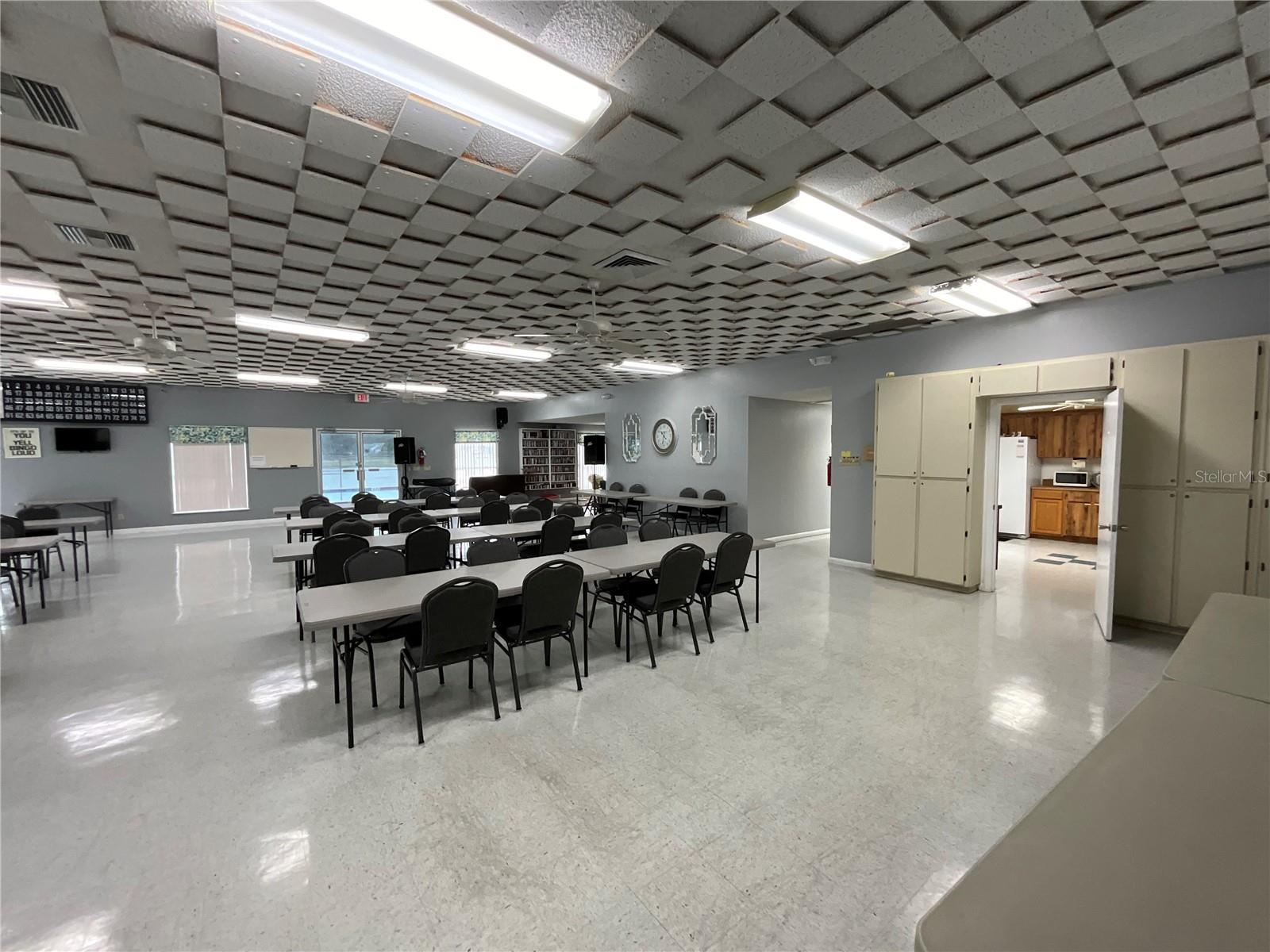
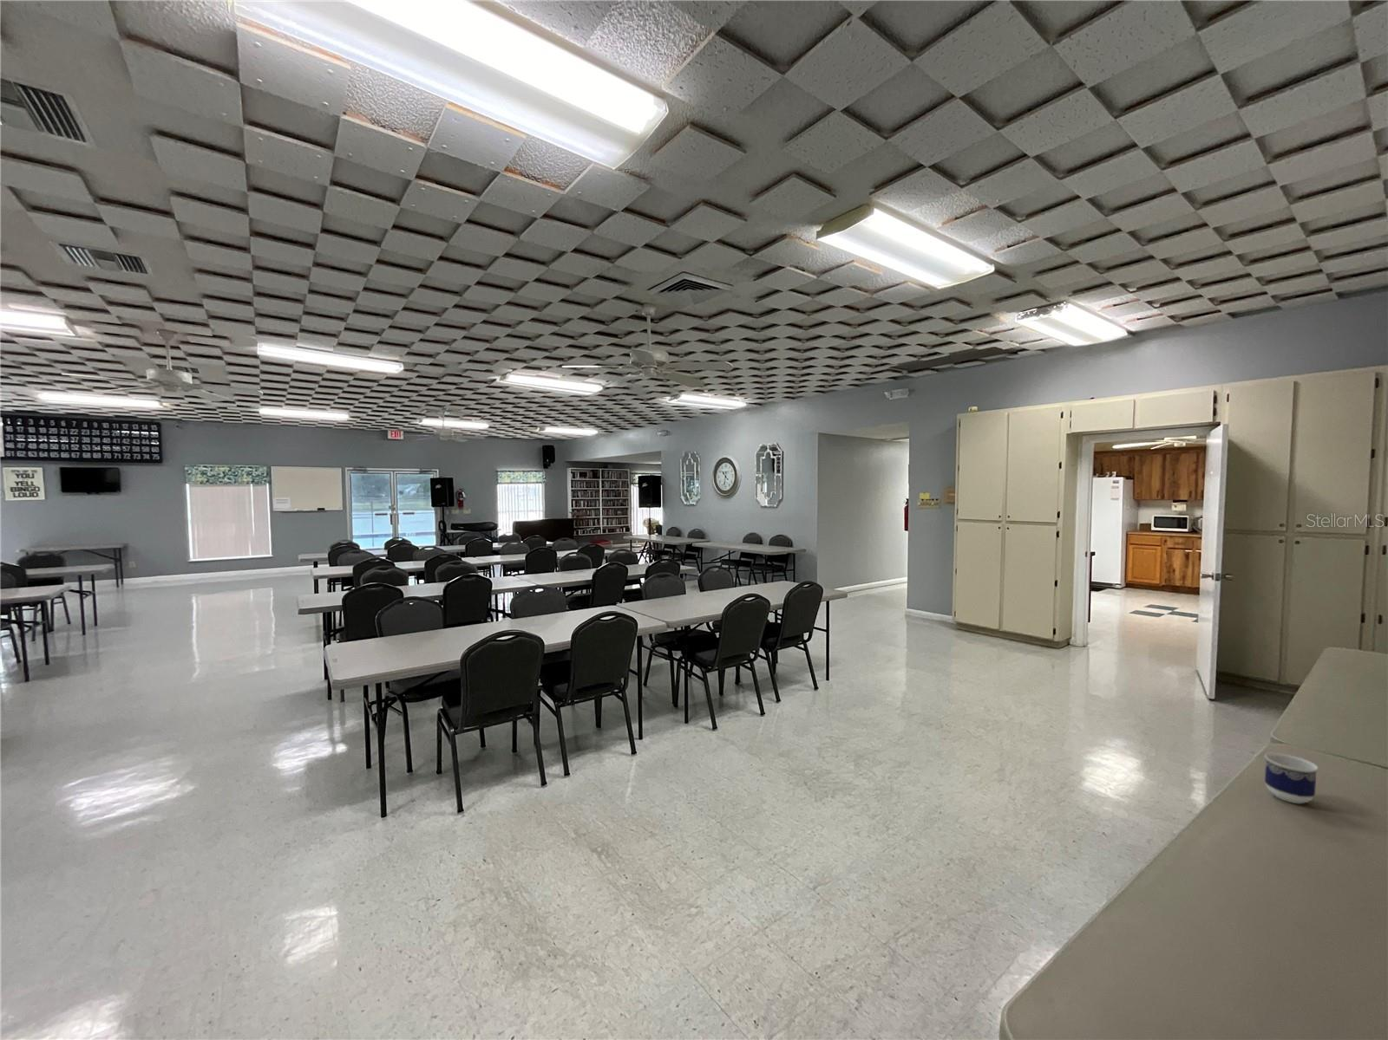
+ cup [1263,753,1319,804]
